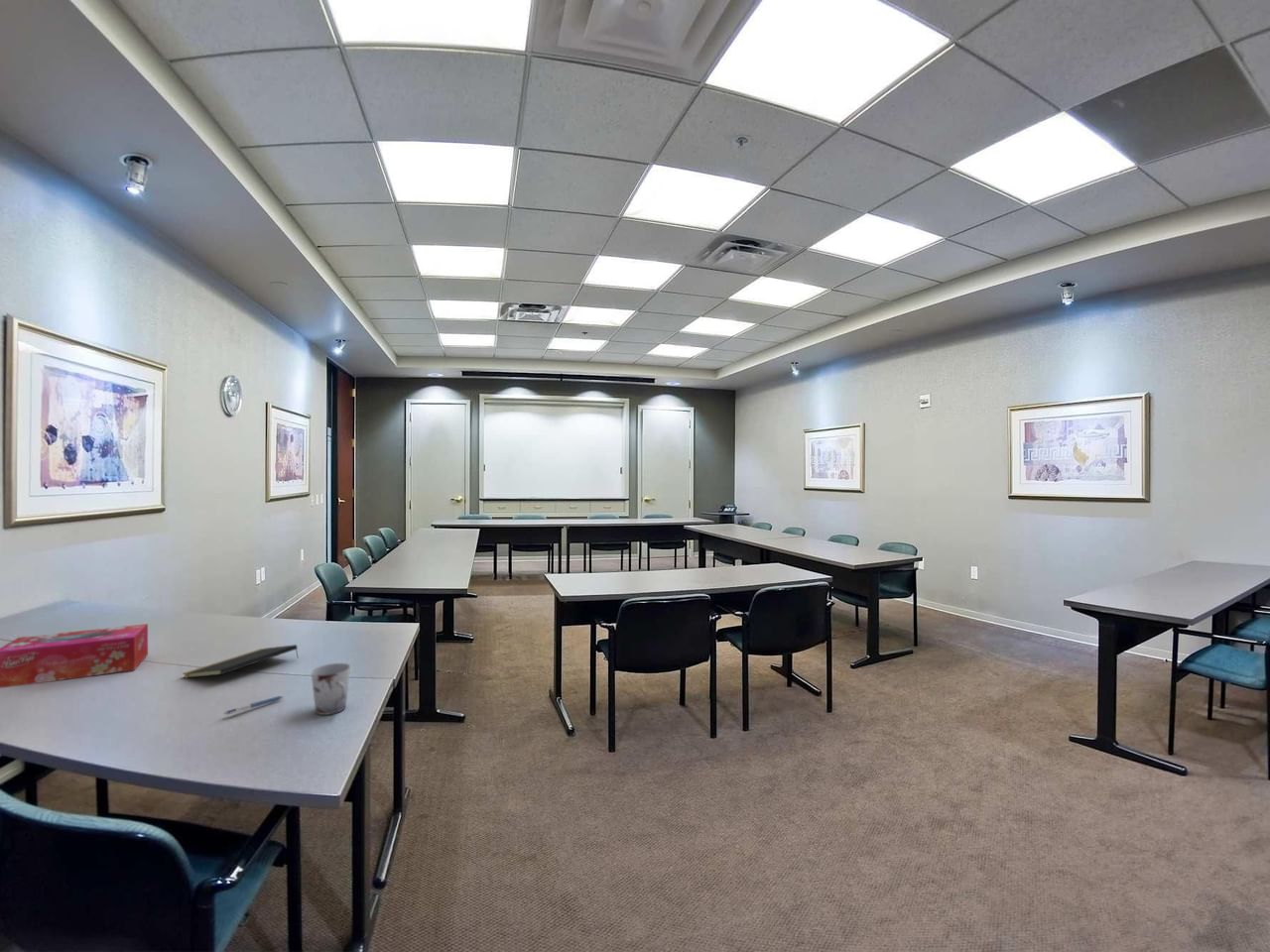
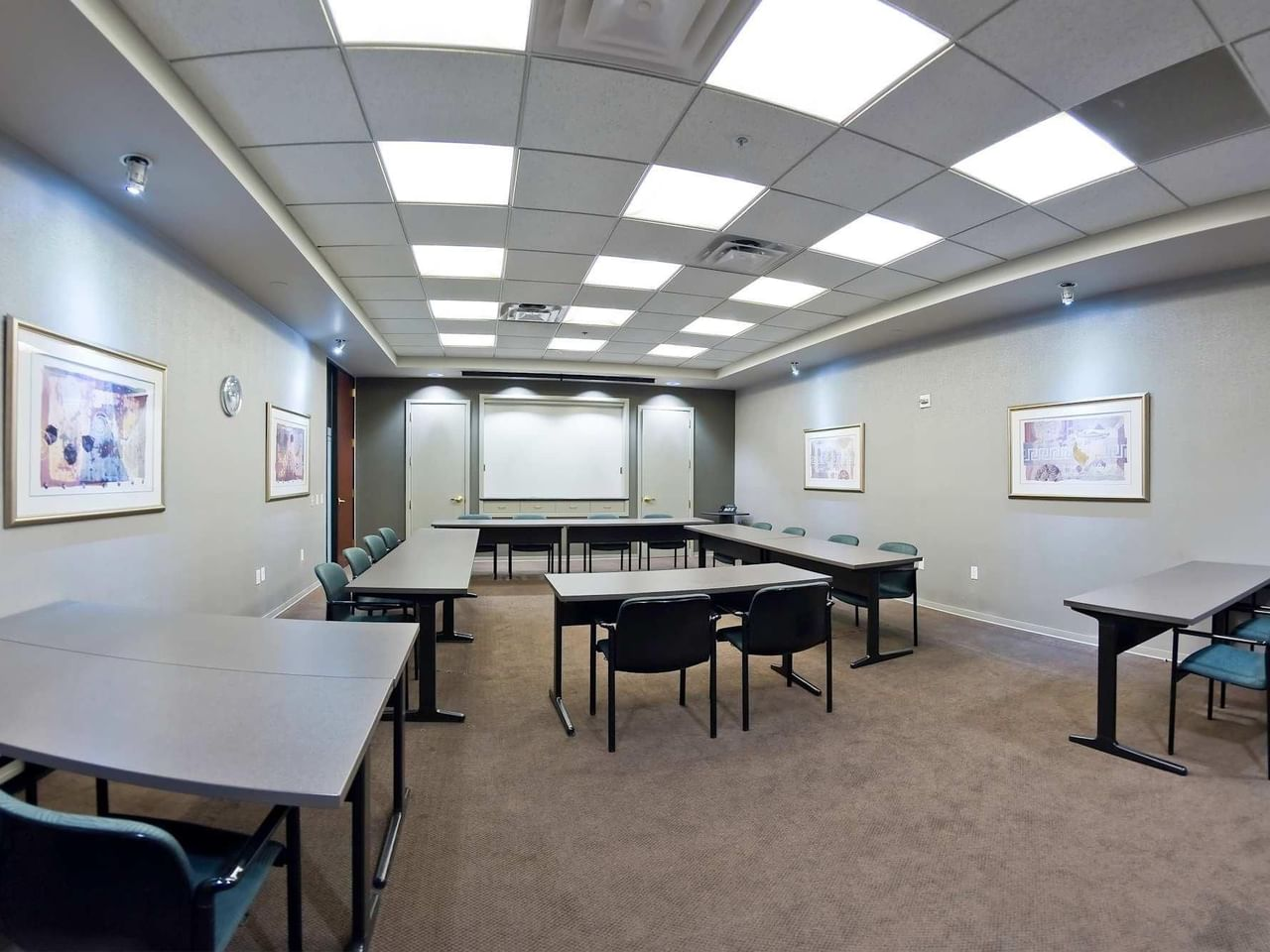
- tissue box [0,623,149,689]
- cup [310,662,351,716]
- notepad [182,644,300,679]
- pen [222,695,285,716]
